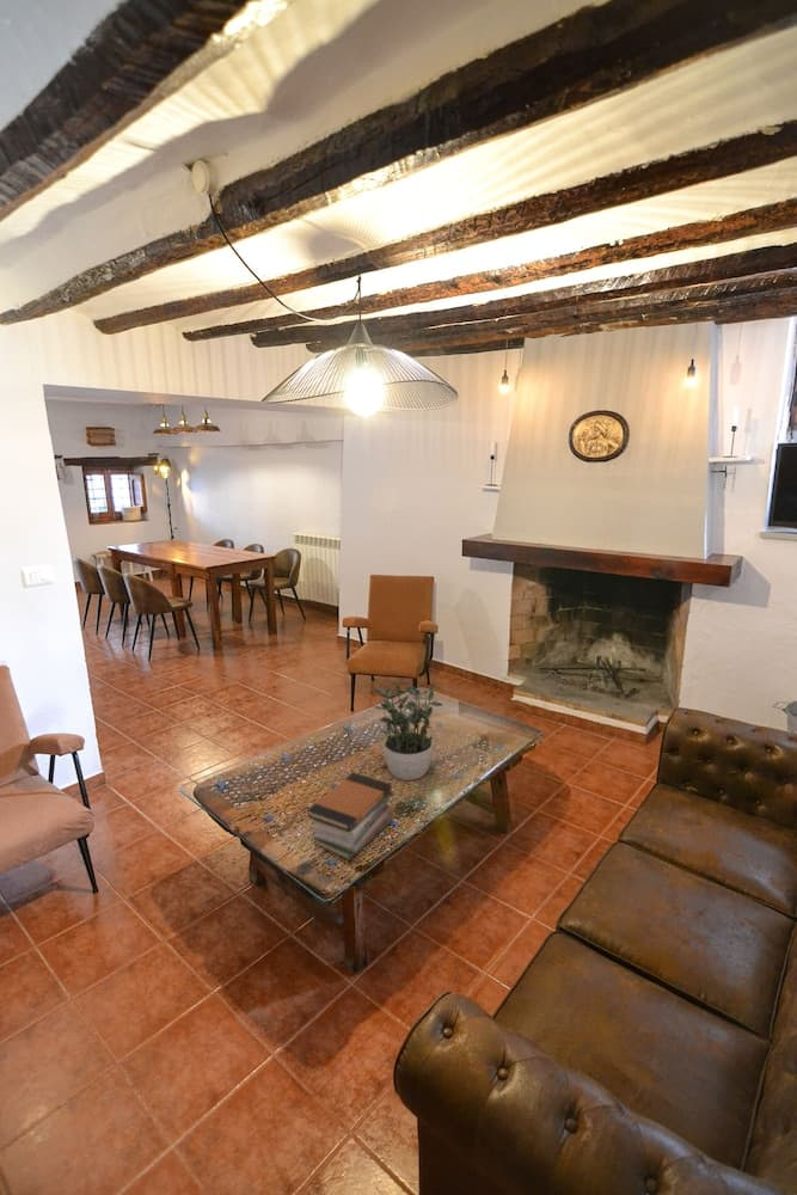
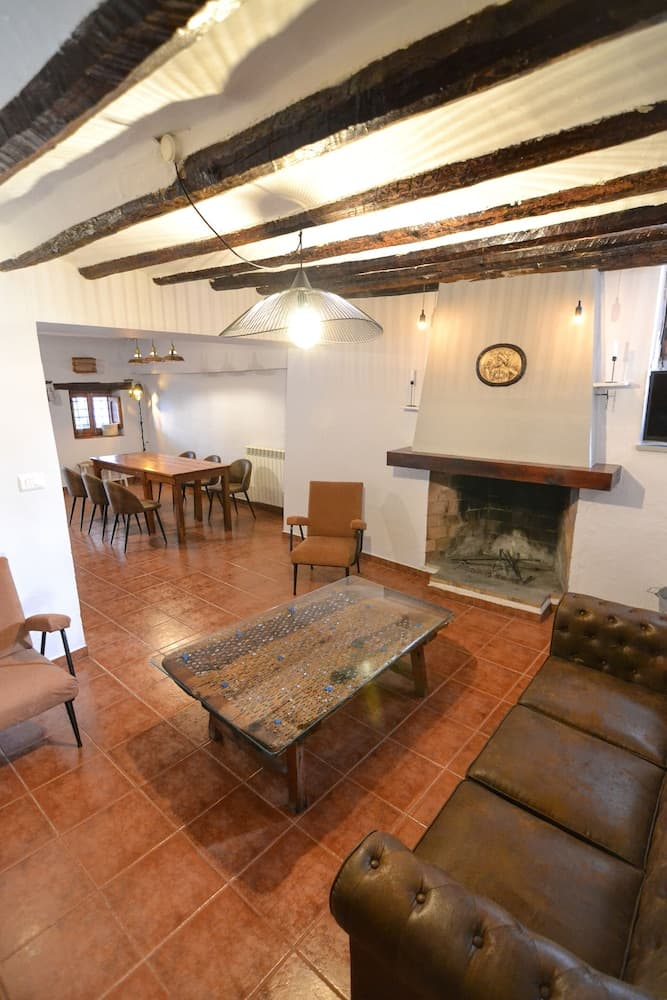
- book stack [306,772,394,862]
- potted plant [373,682,445,782]
